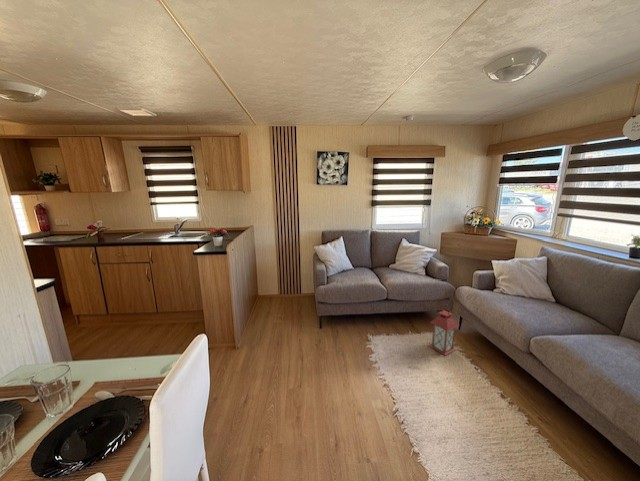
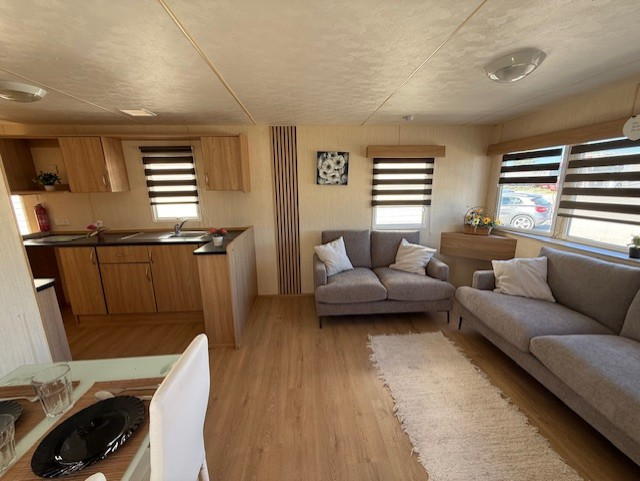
- lantern [428,303,461,357]
